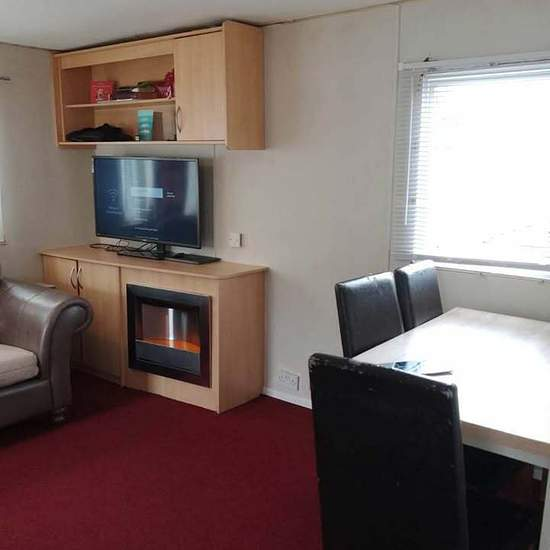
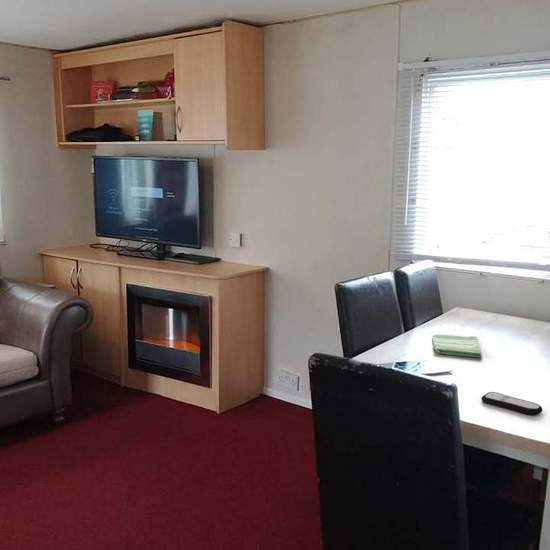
+ remote control [480,391,543,416]
+ dish towel [432,333,483,358]
